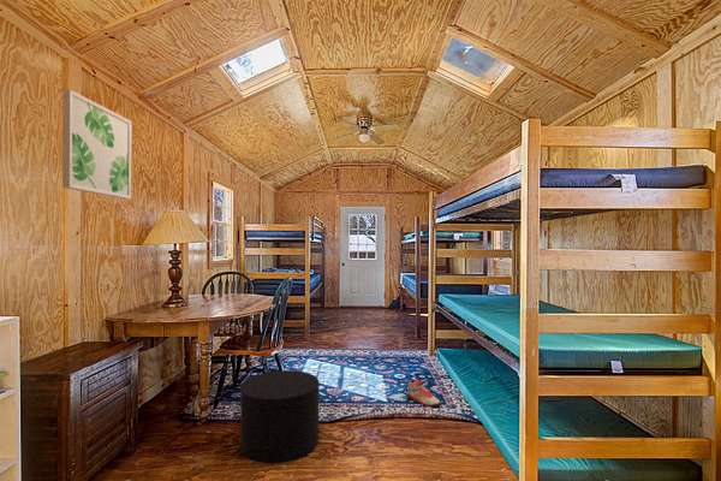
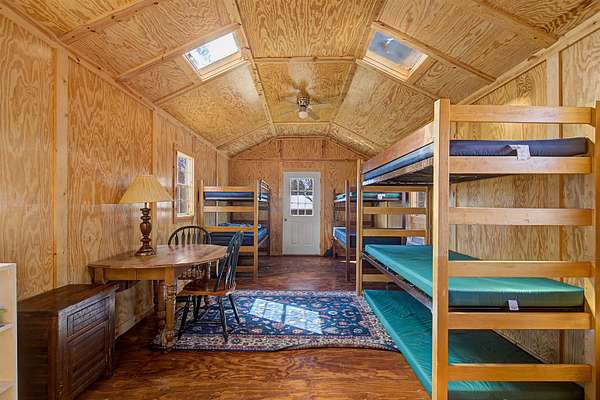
- wall art [61,89,132,200]
- sneaker [407,379,442,408]
- stool [239,369,320,464]
